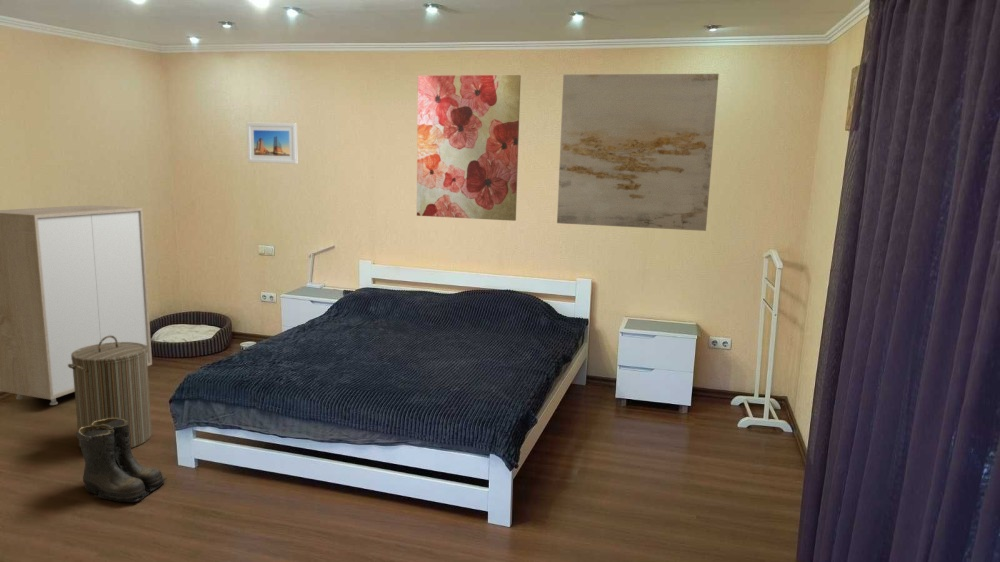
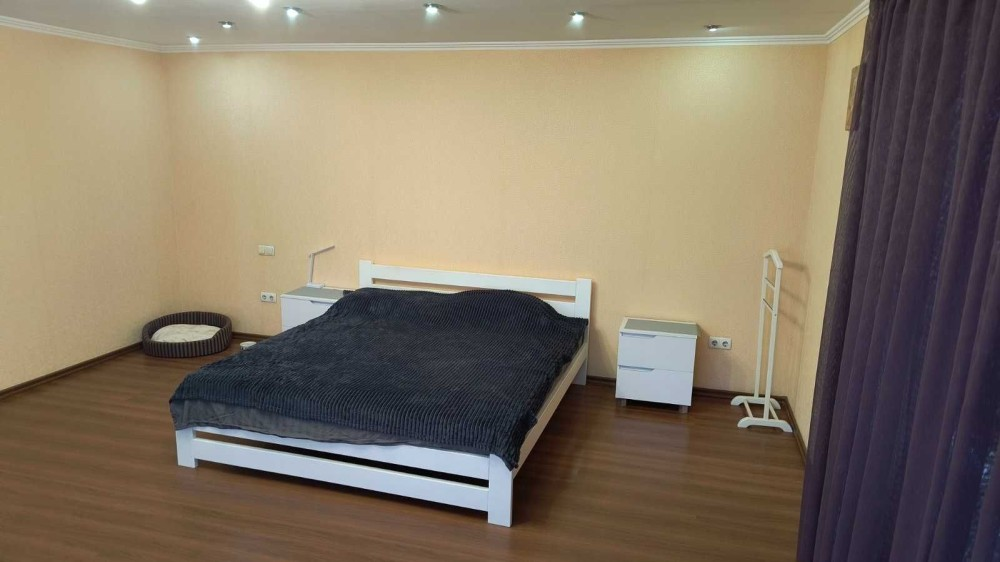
- boots [76,418,168,503]
- wall art [416,74,522,222]
- laundry hamper [68,335,153,449]
- storage cabinet [0,204,153,406]
- wall art [556,73,720,232]
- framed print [246,122,298,165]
